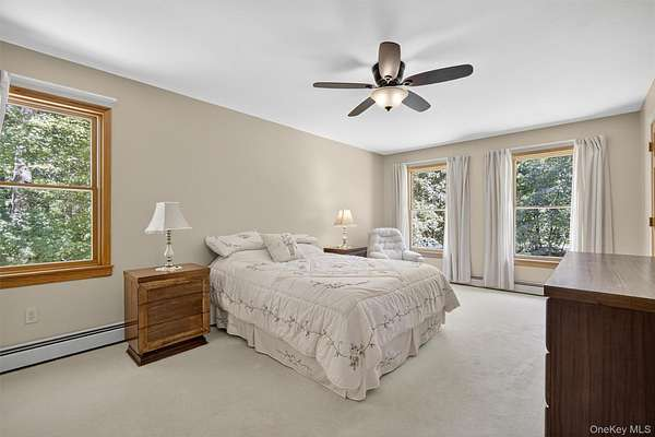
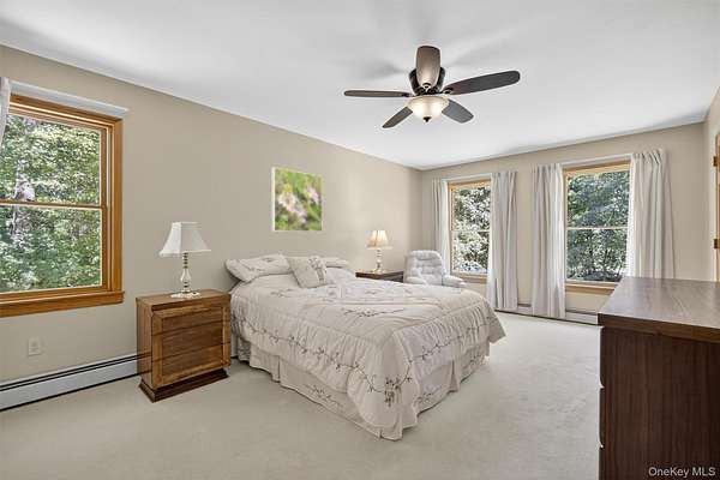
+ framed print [271,167,323,233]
